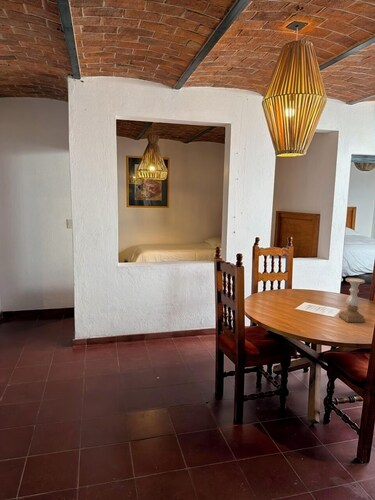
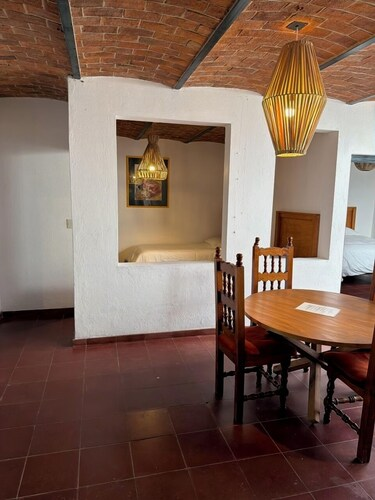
- candle holder [338,277,366,323]
